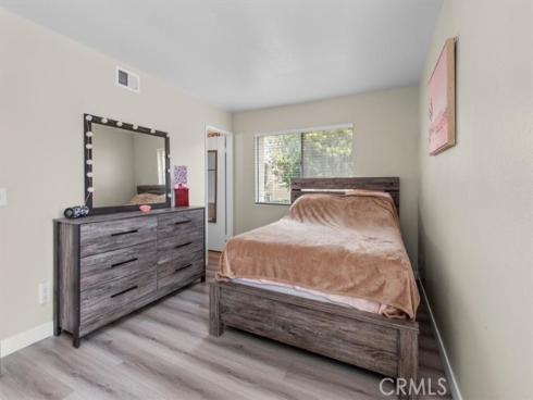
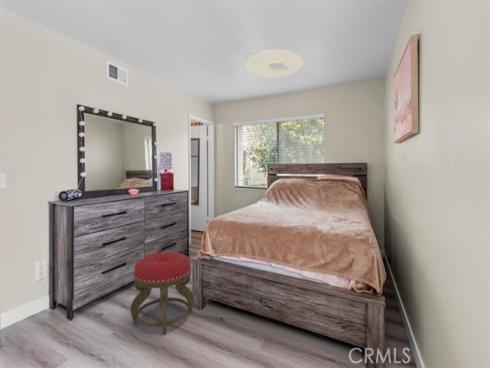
+ ceiling light [246,49,304,78]
+ stool [129,251,195,335]
